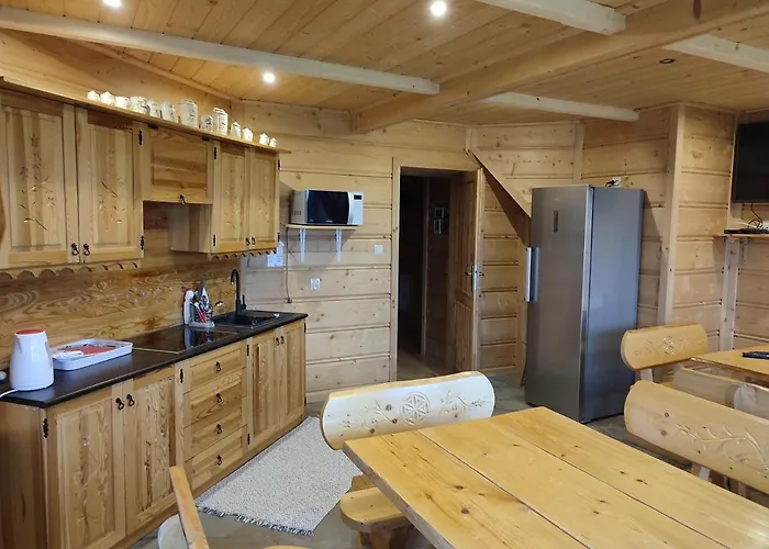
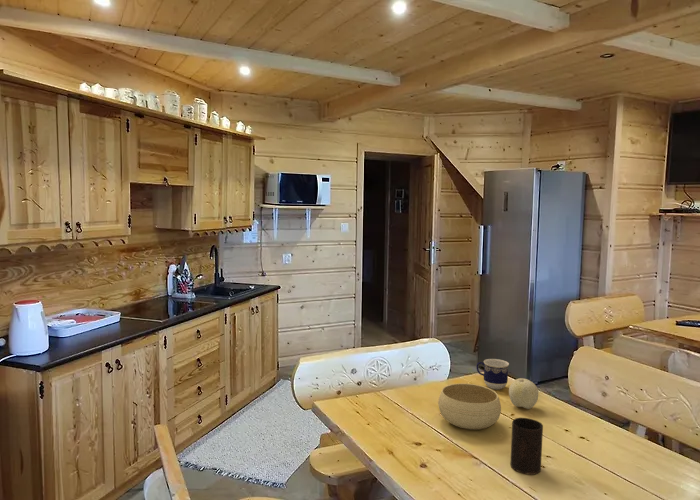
+ cup [509,417,544,476]
+ cup [476,358,510,390]
+ bowl [437,382,502,430]
+ fruit [508,377,539,410]
